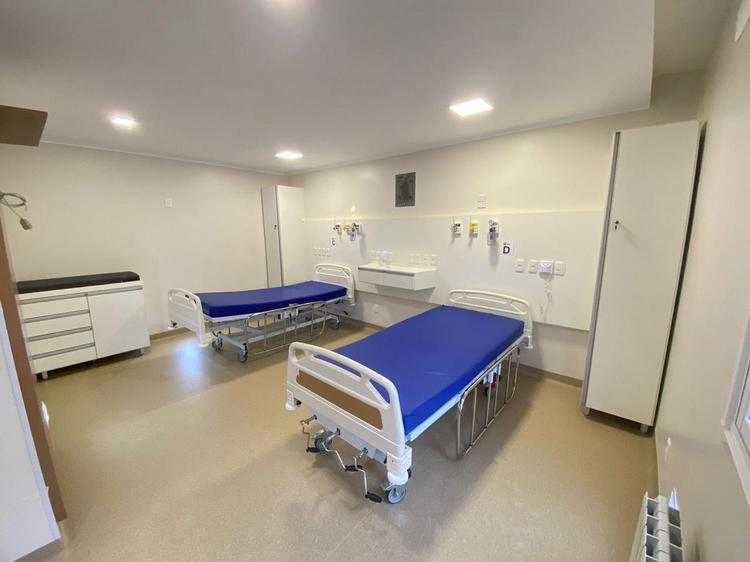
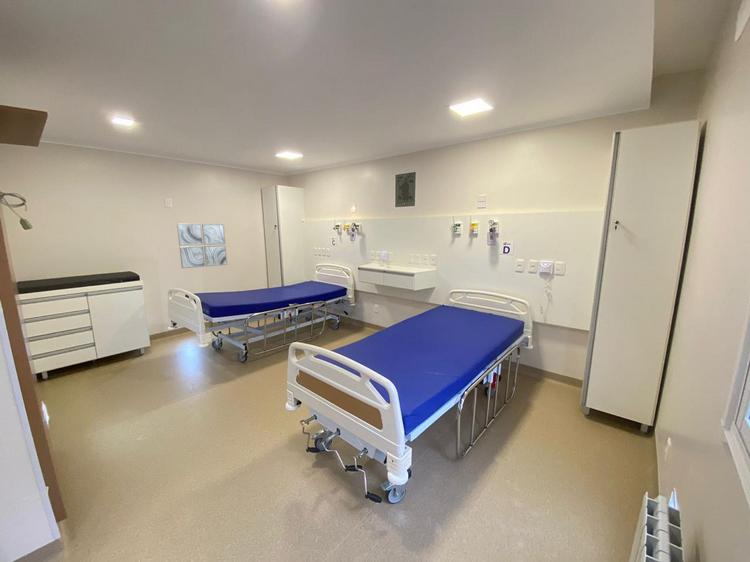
+ wall art [176,223,228,269]
